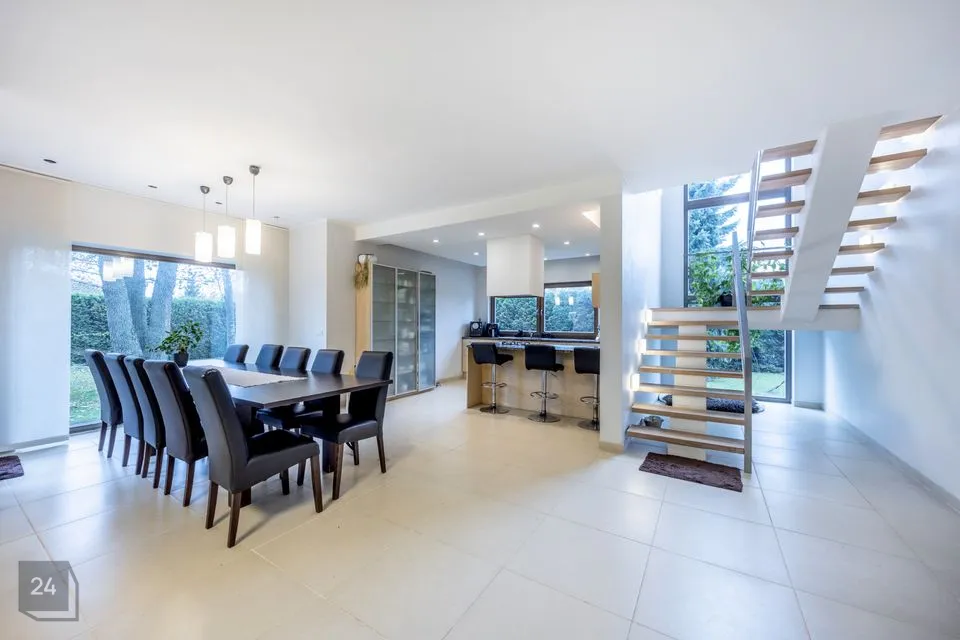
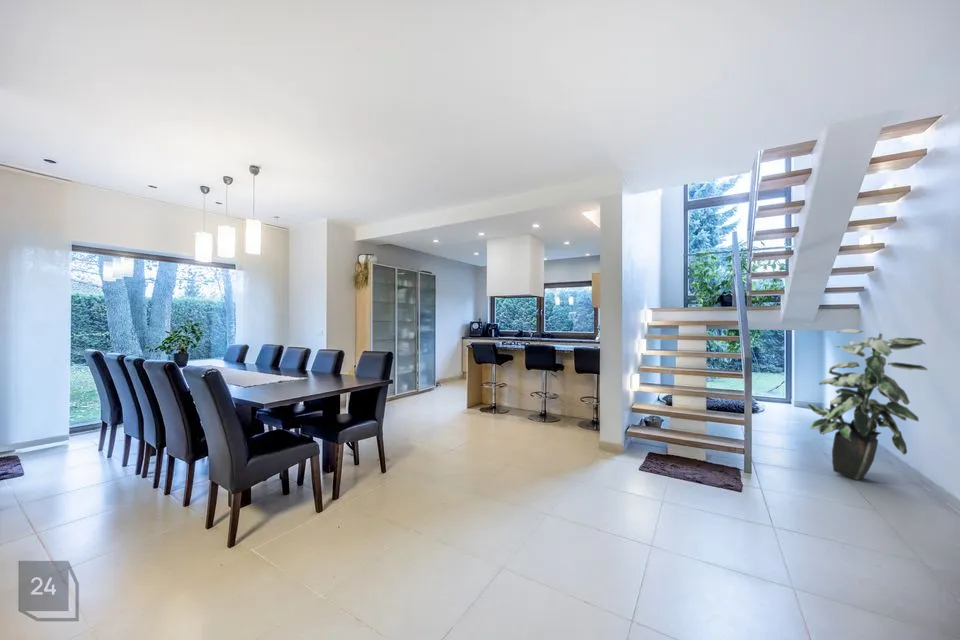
+ indoor plant [806,328,928,481]
